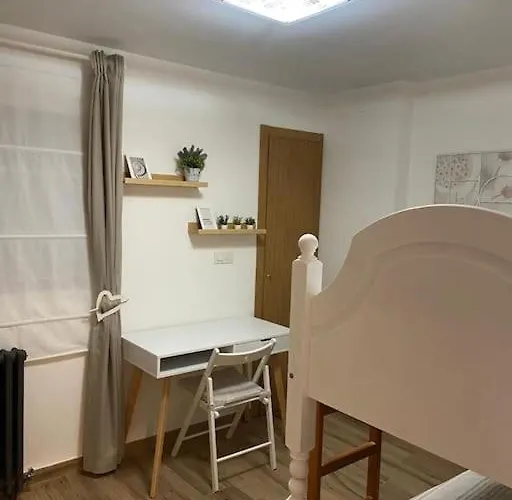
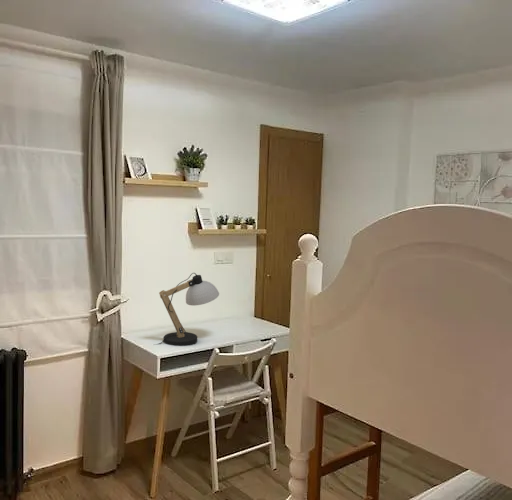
+ desk lamp [154,272,220,347]
